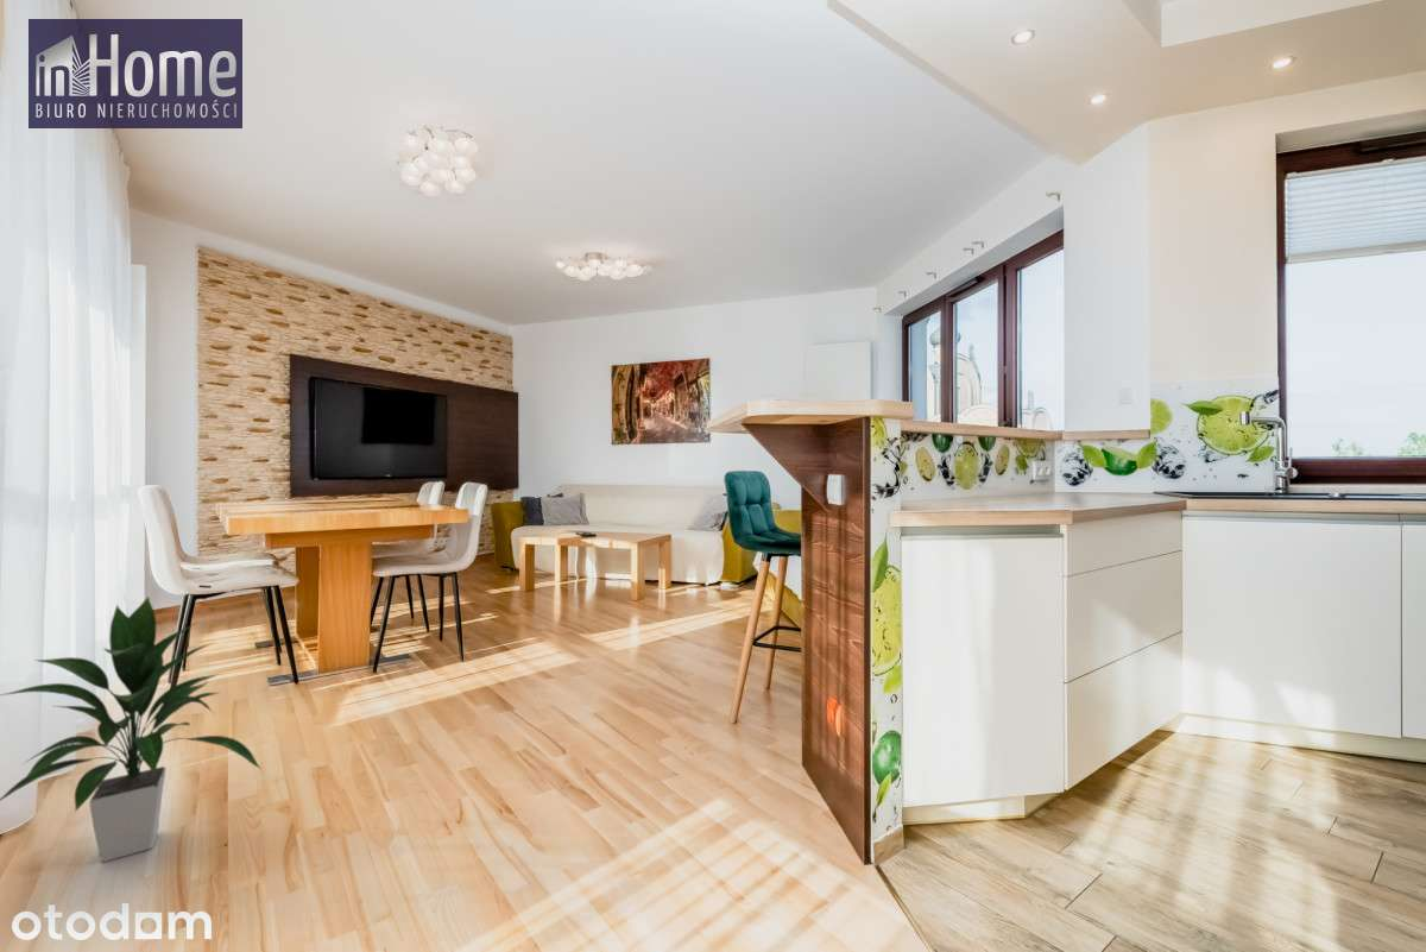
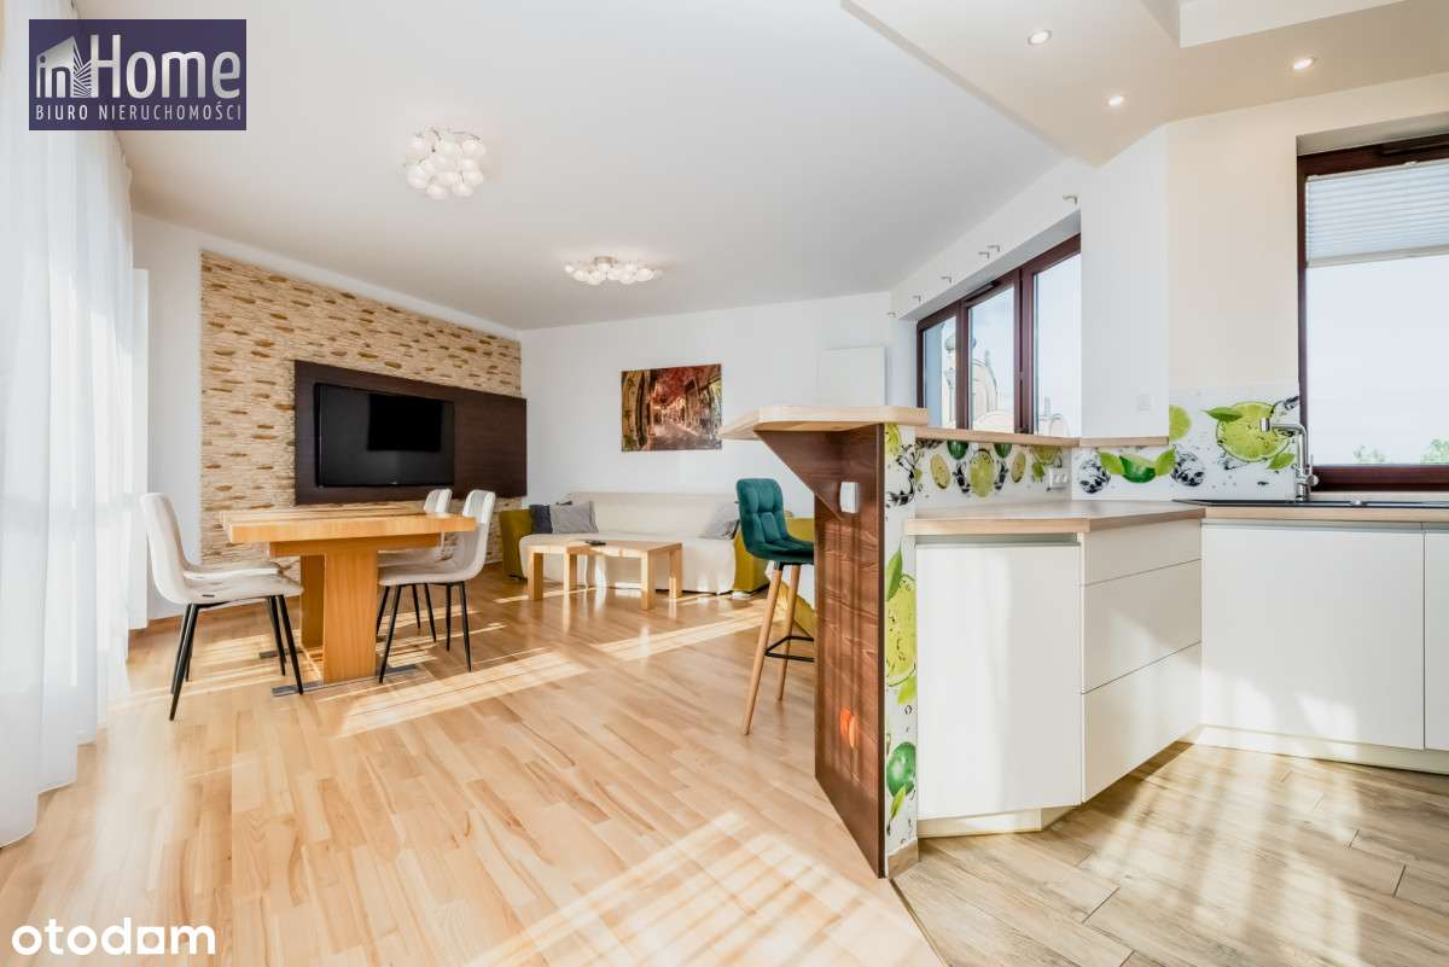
- indoor plant [0,595,263,863]
